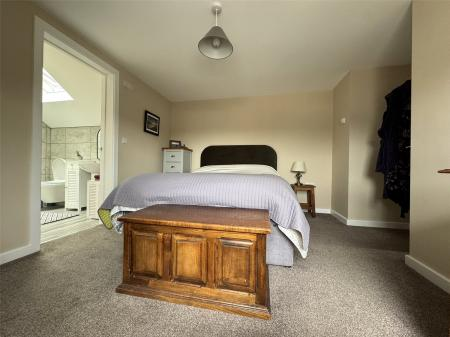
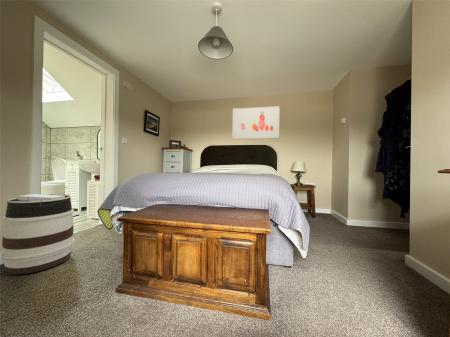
+ barrel [0,193,75,275]
+ wall art [231,105,281,140]
